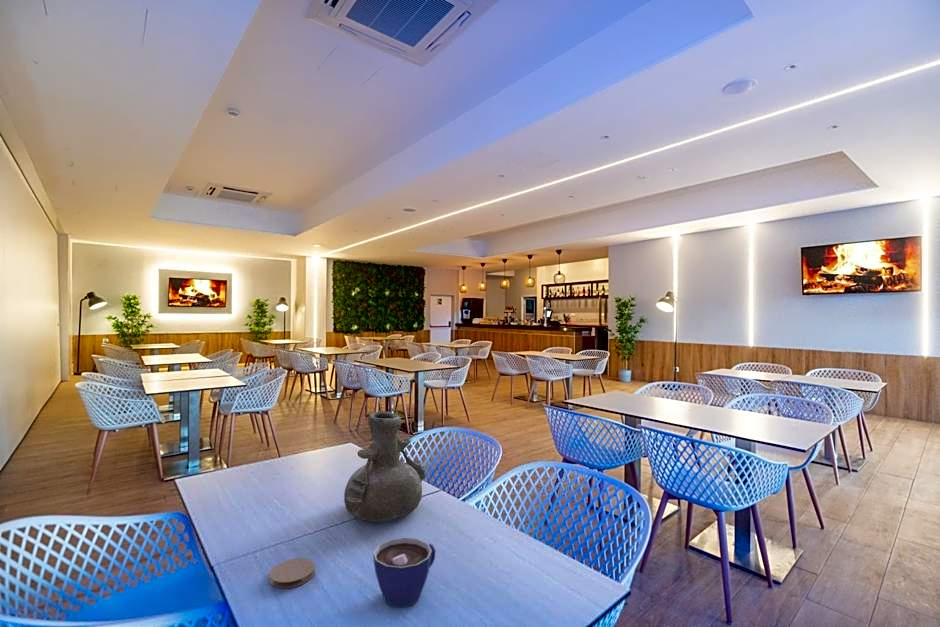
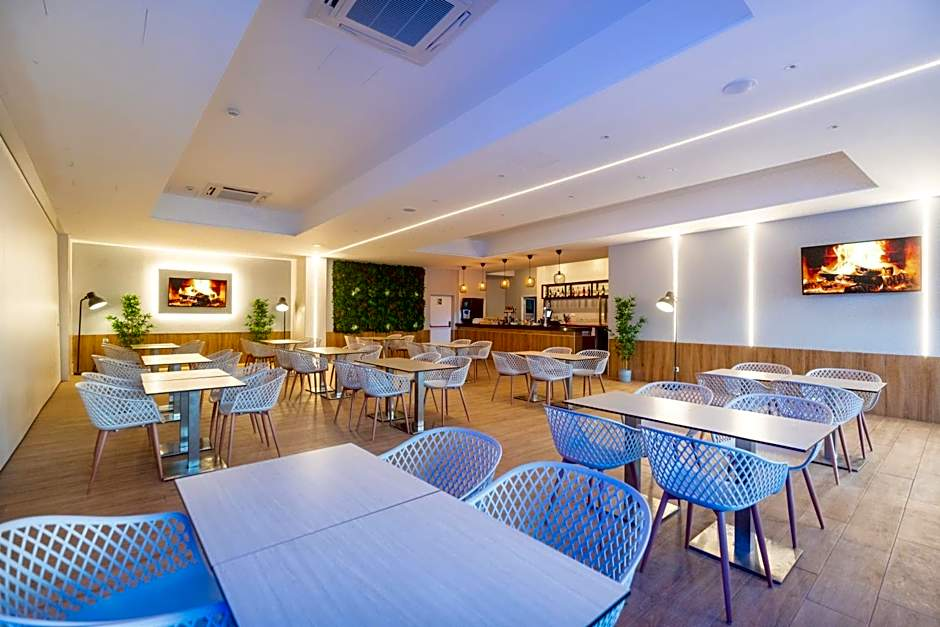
- vase [343,411,427,523]
- cup [372,536,437,609]
- coaster [268,557,316,589]
